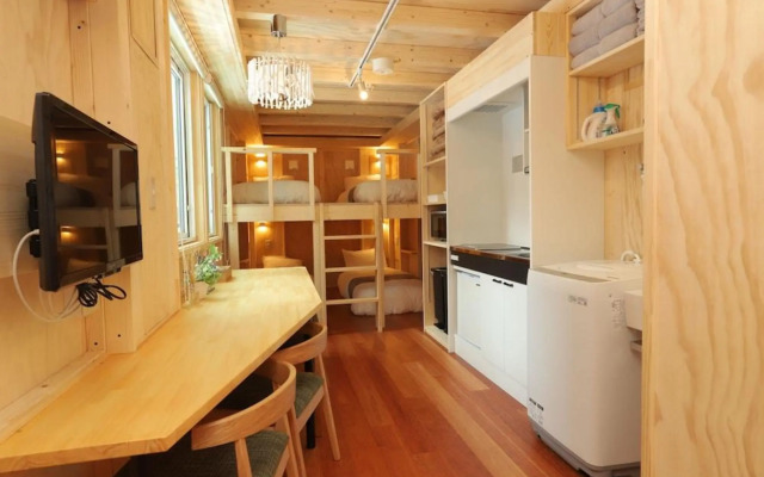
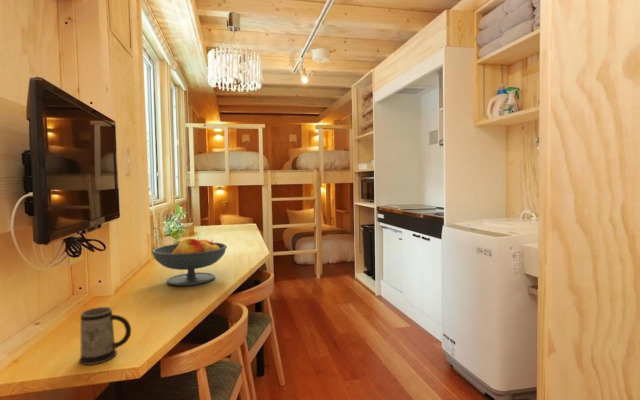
+ mug [78,306,132,366]
+ fruit bowl [151,237,228,287]
